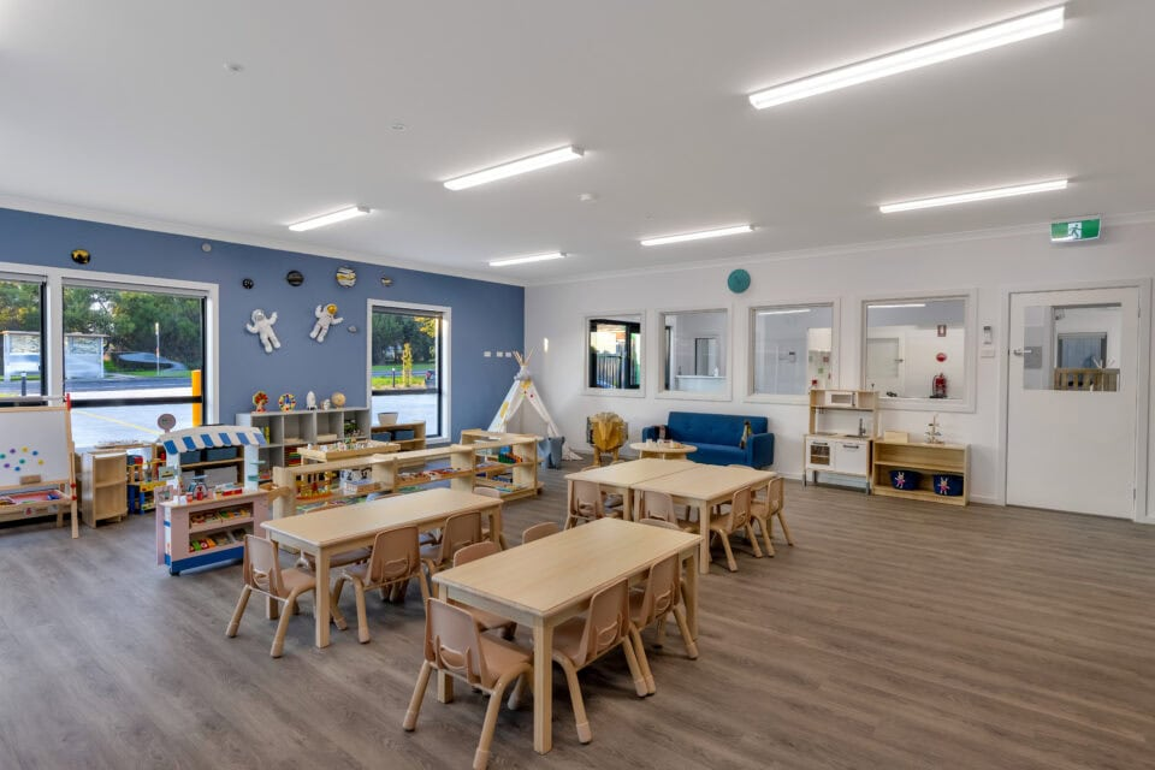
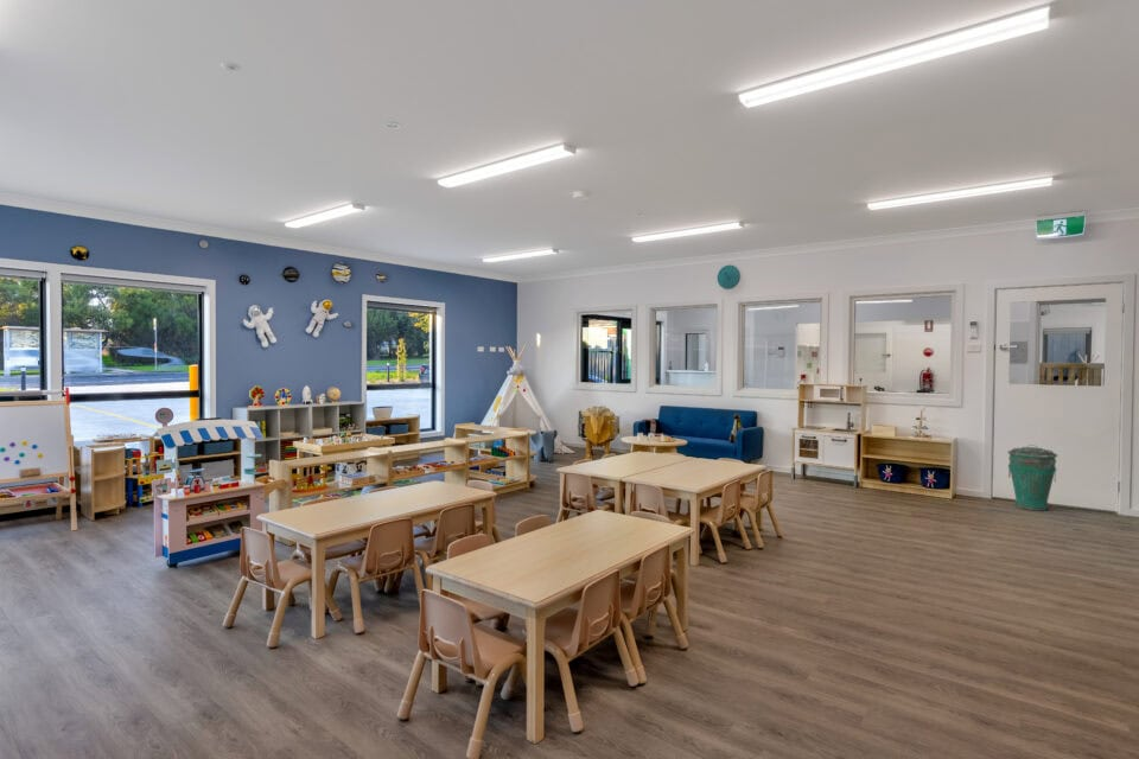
+ trash can [1006,444,1058,511]
